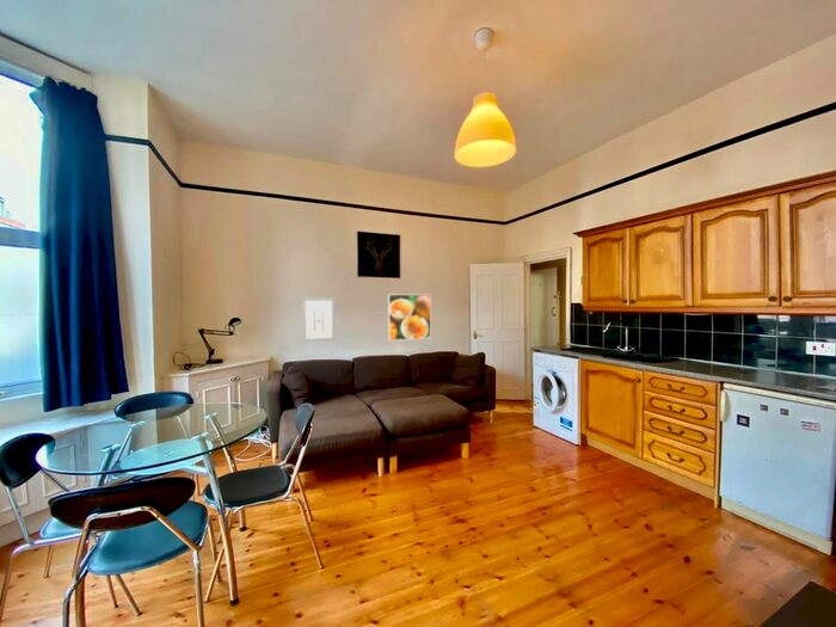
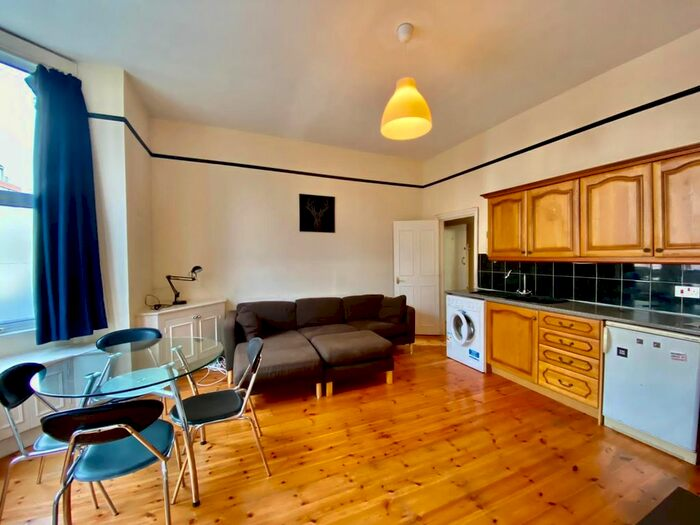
- wall art [301,296,336,343]
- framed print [387,293,432,342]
